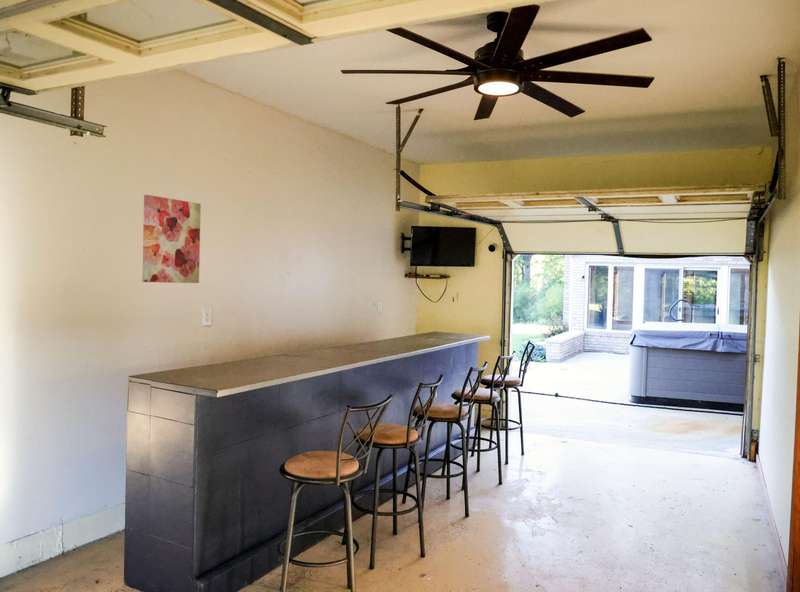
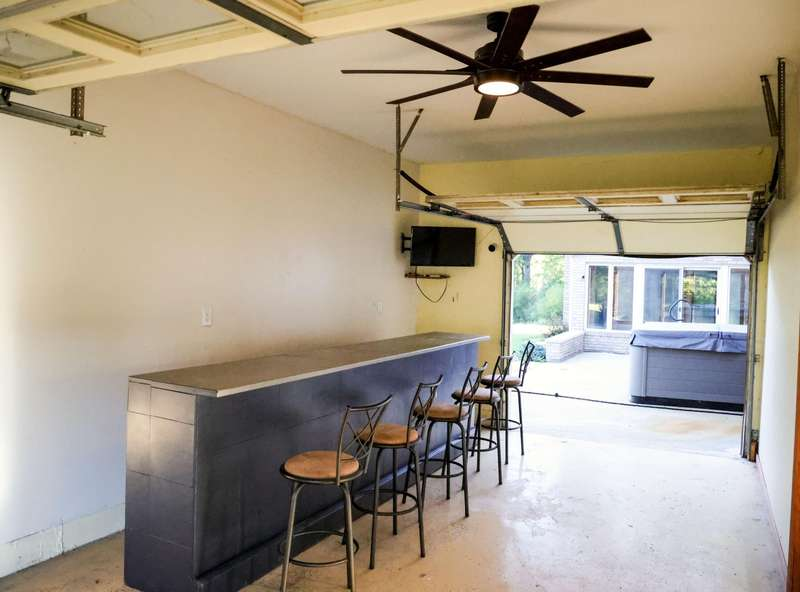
- wall art [141,194,202,284]
